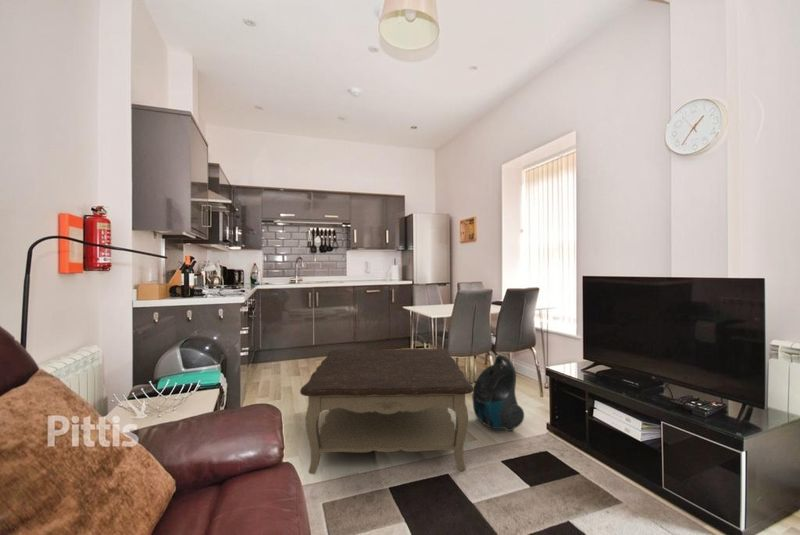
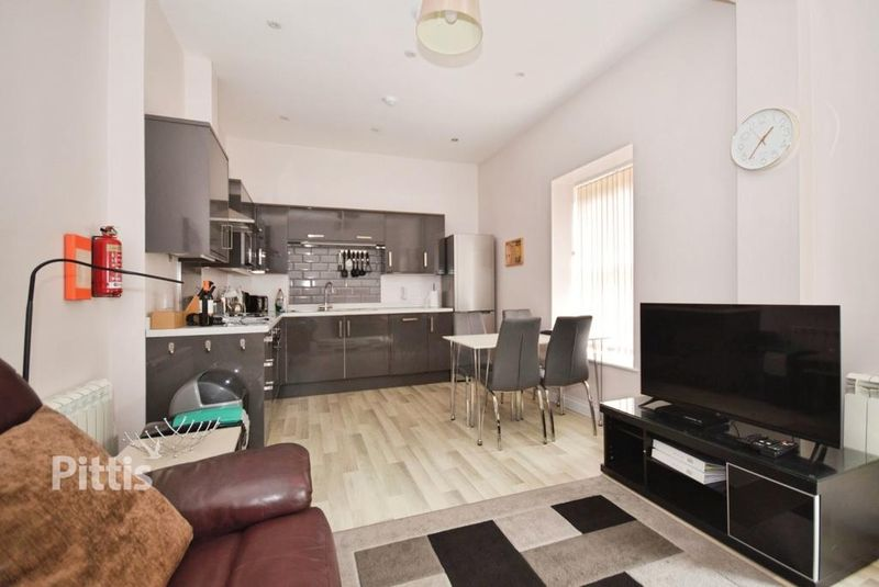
- coffee table [299,347,474,475]
- vacuum cleaner [471,354,525,432]
